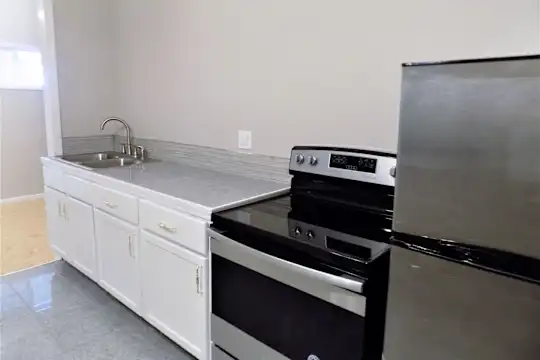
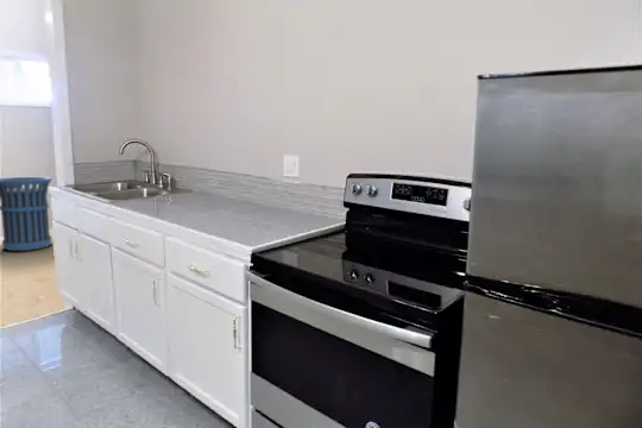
+ trash can [0,176,52,252]
